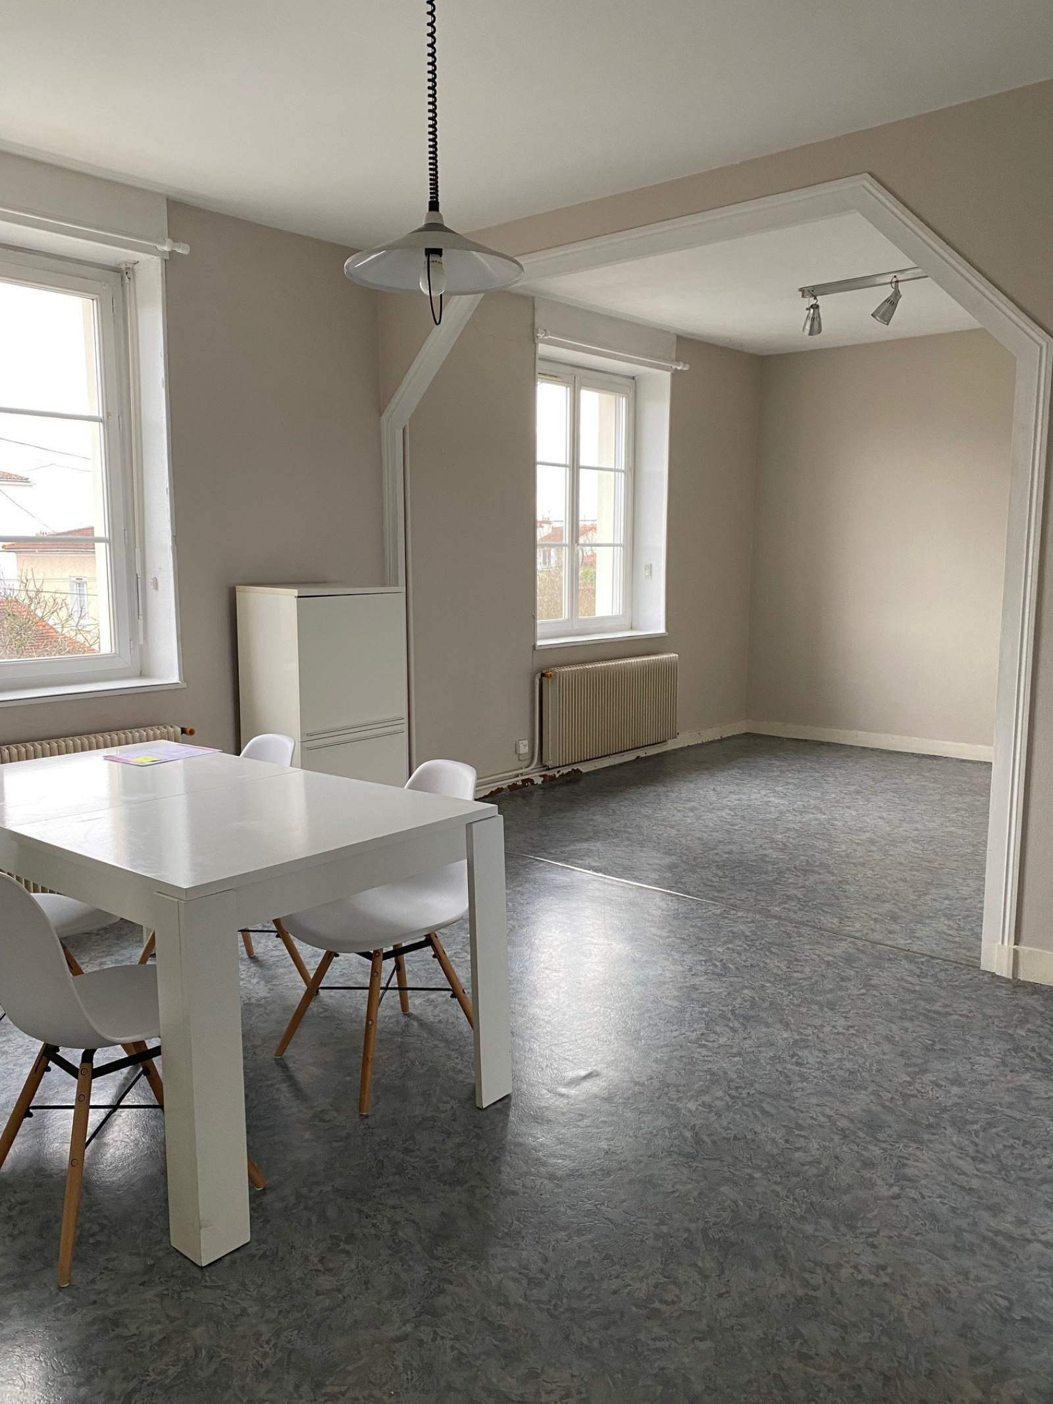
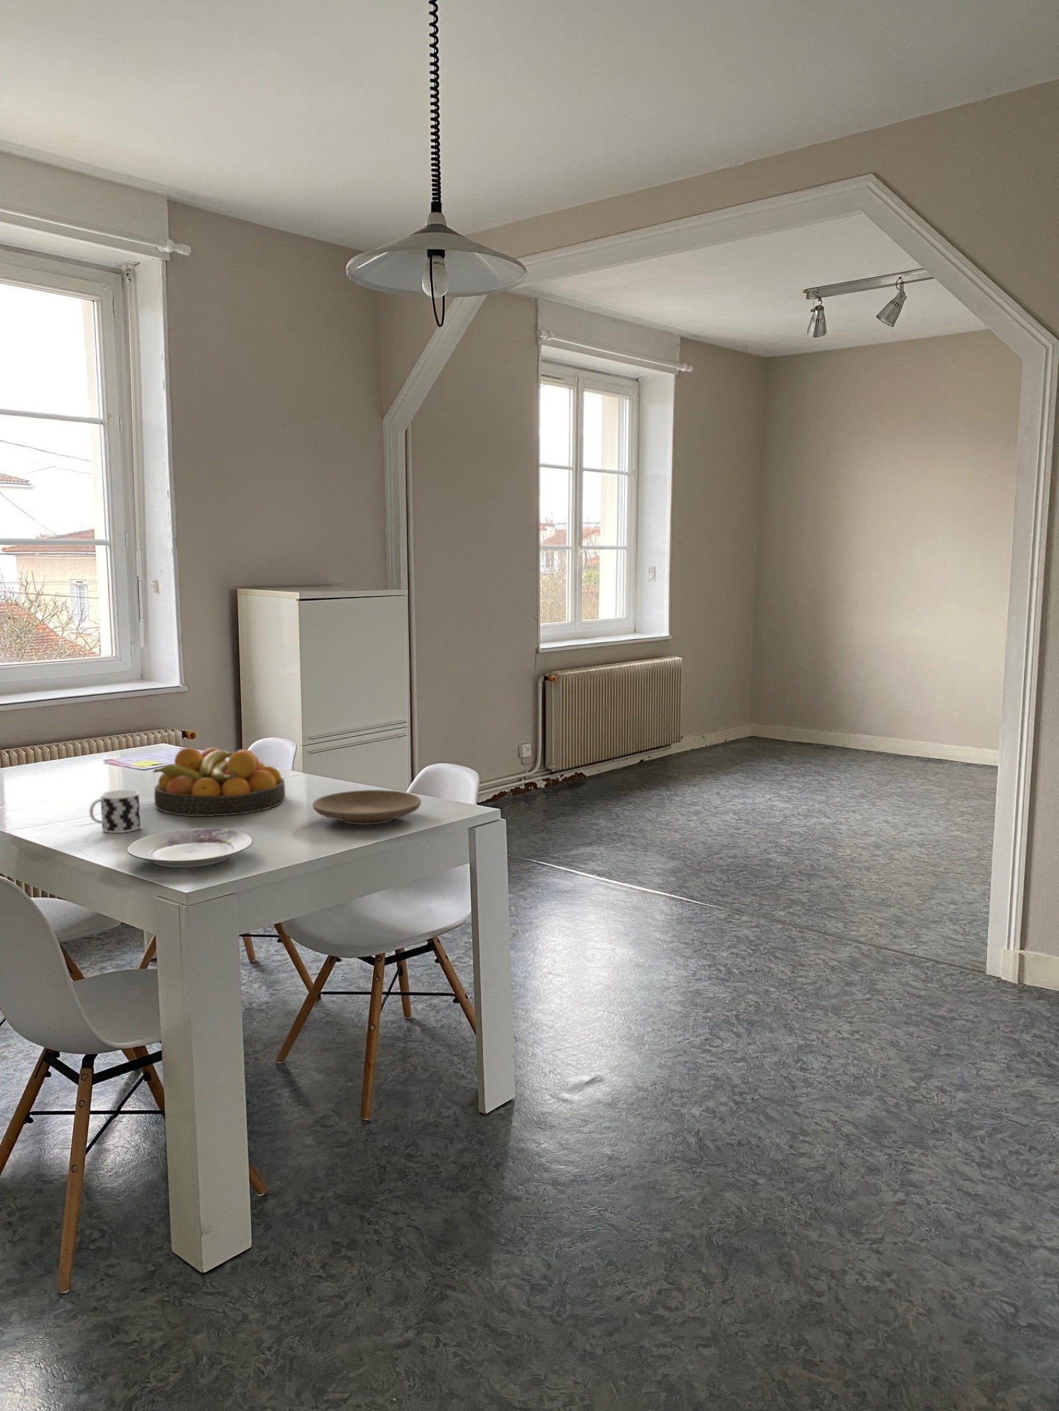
+ fruit bowl [152,747,286,817]
+ plate [311,789,422,825]
+ plate [127,827,254,868]
+ cup [89,789,141,834]
